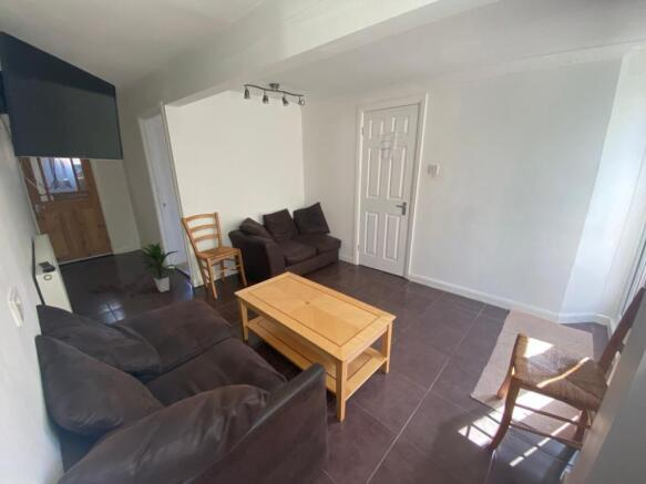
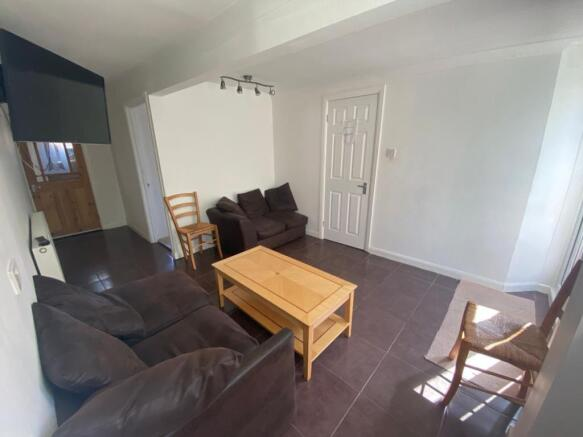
- indoor plant [135,241,180,294]
